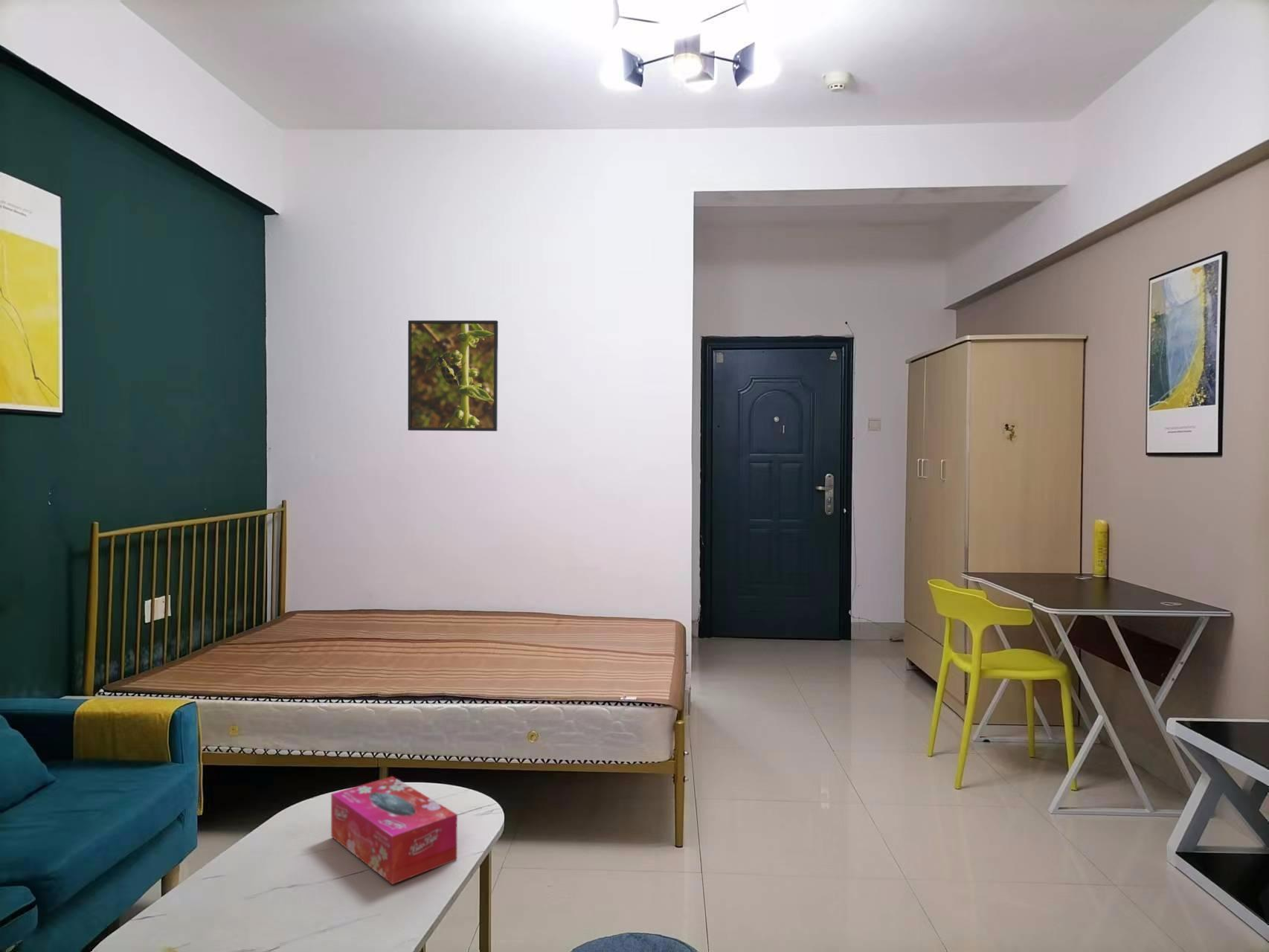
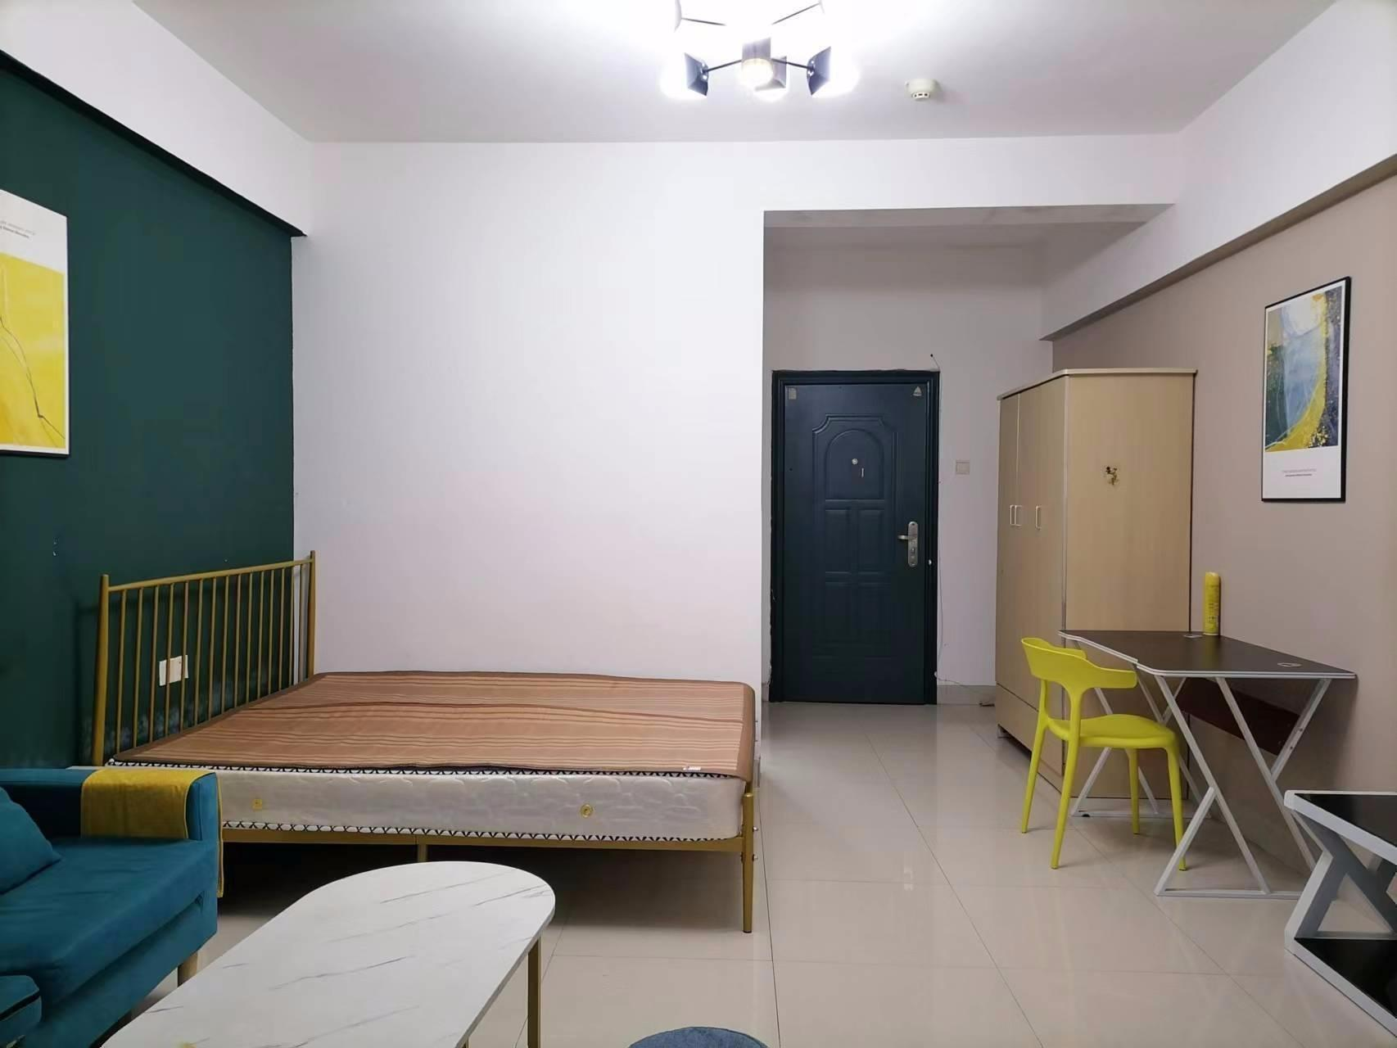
- tissue box [330,776,458,885]
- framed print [407,320,498,432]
